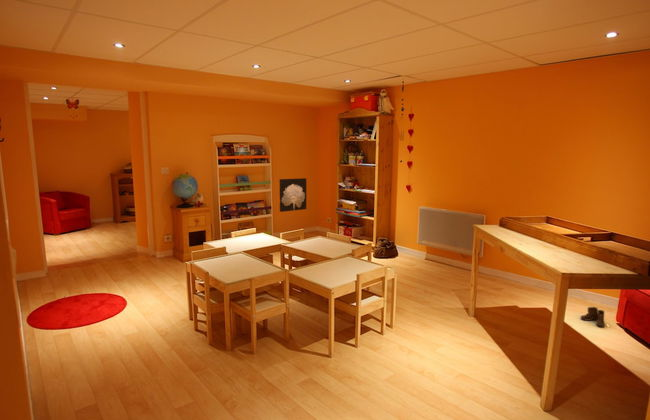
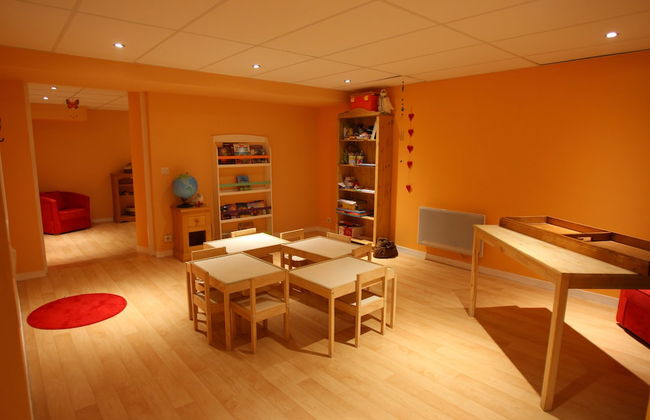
- boots [579,306,606,328]
- wall art [279,177,307,213]
